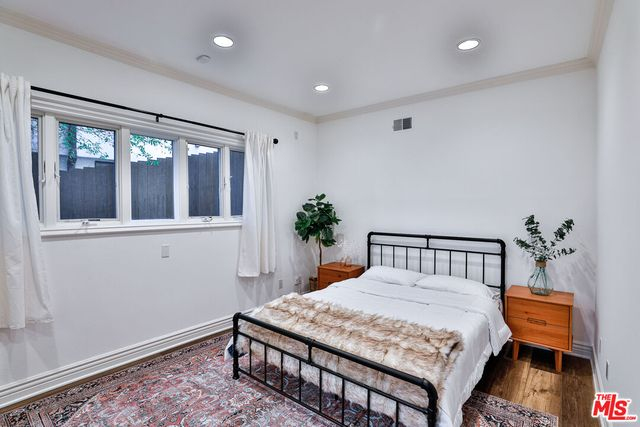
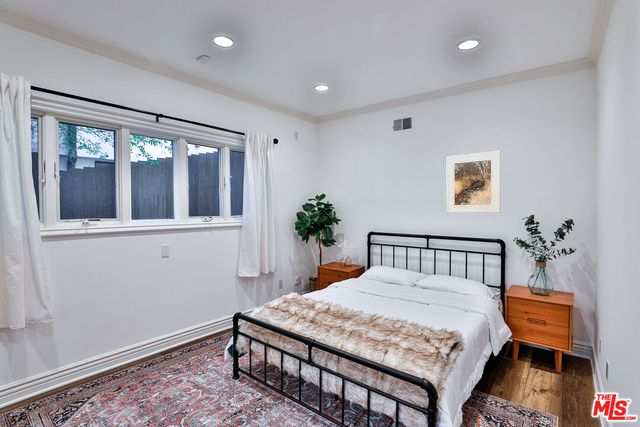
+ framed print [446,150,501,214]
